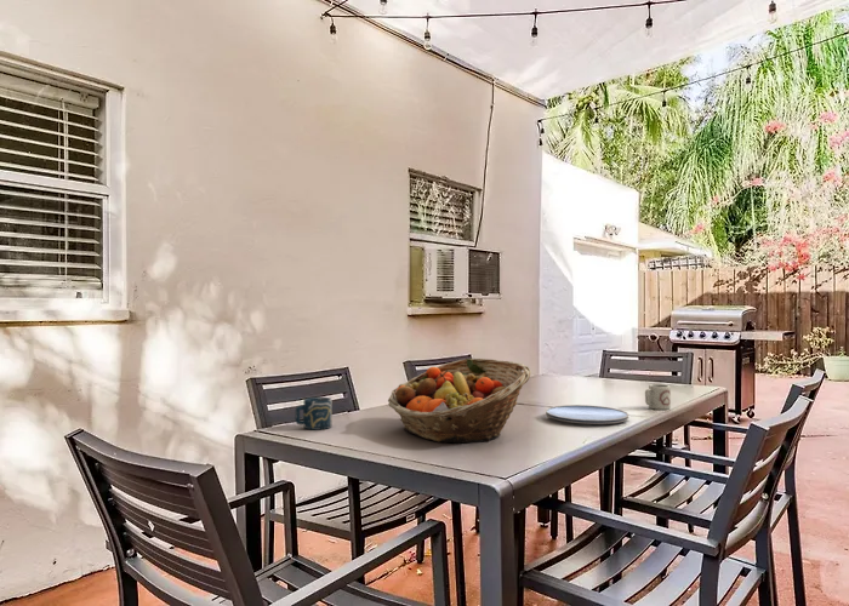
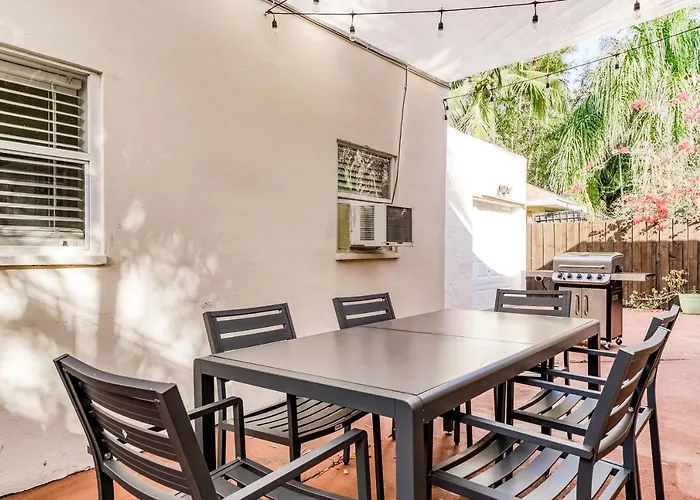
- cup [294,396,332,431]
- fruit basket [387,358,532,444]
- cup [644,383,672,411]
- plate [545,404,629,425]
